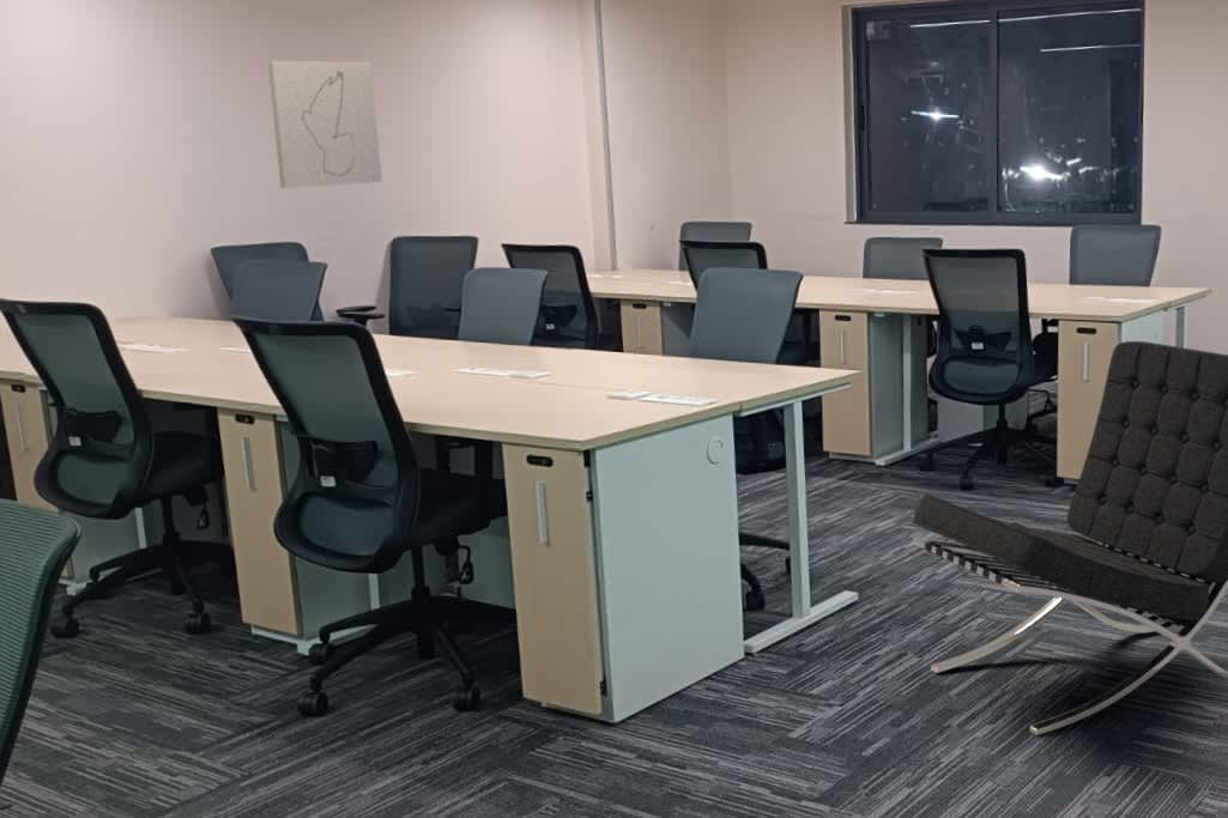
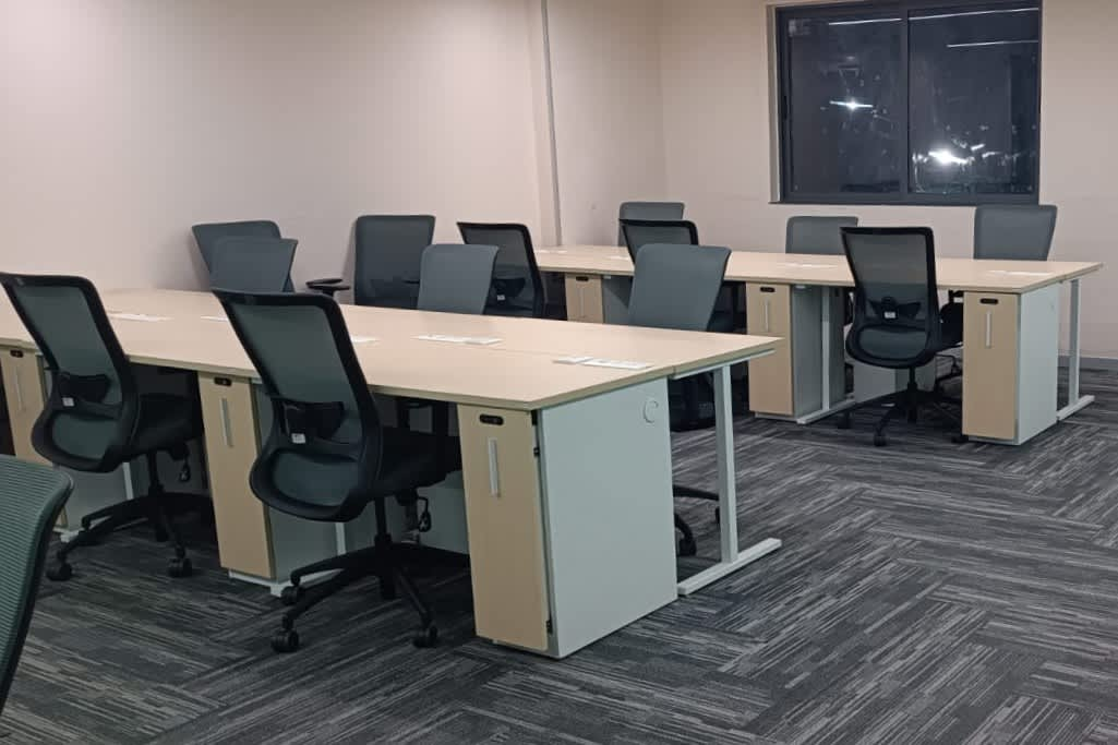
- lounge chair [911,340,1228,737]
- wall art [267,60,383,189]
